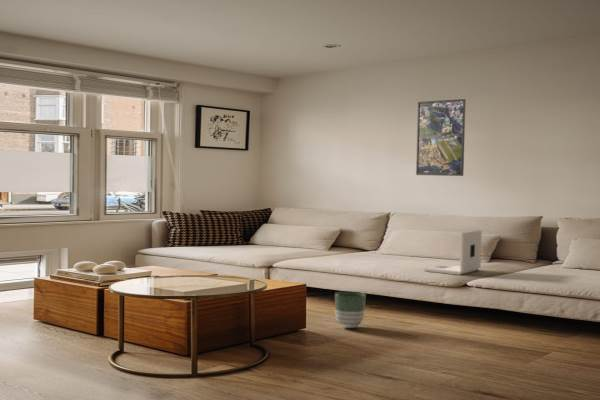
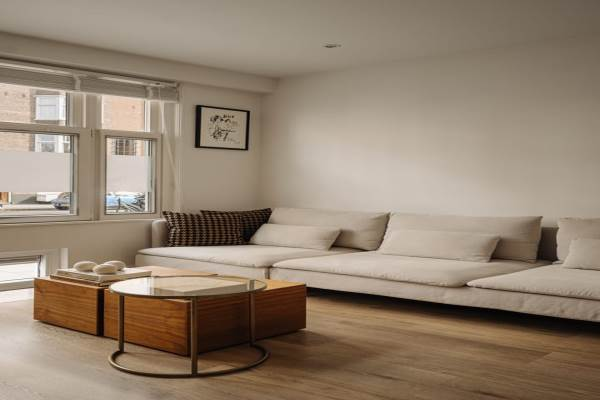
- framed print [415,98,467,177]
- laptop [423,229,483,276]
- planter [334,291,367,329]
